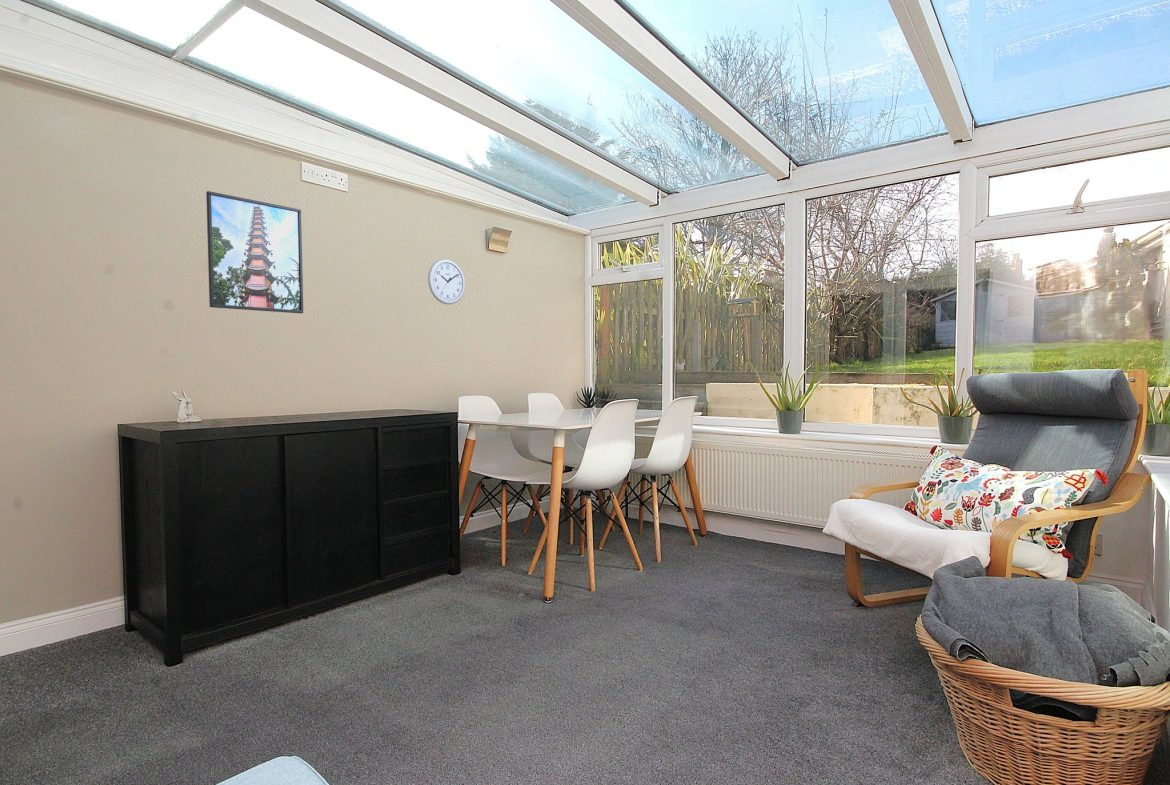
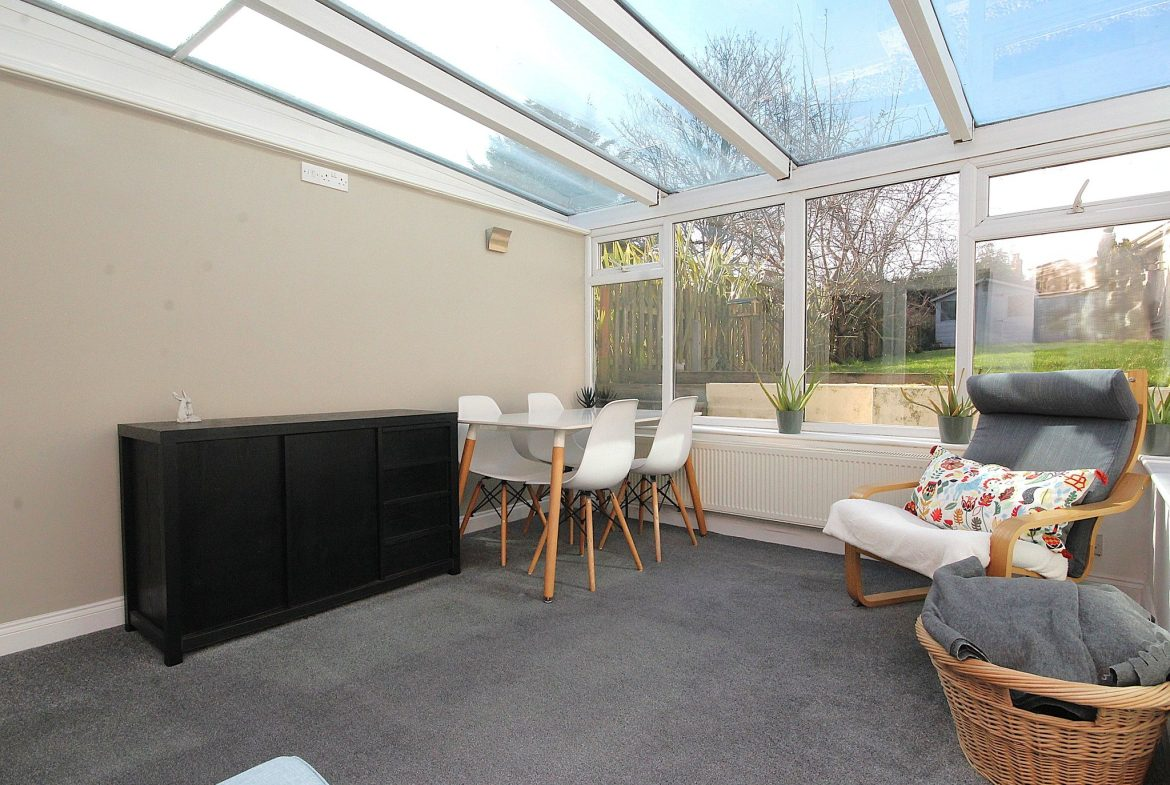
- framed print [205,190,304,314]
- wall clock [427,258,466,306]
